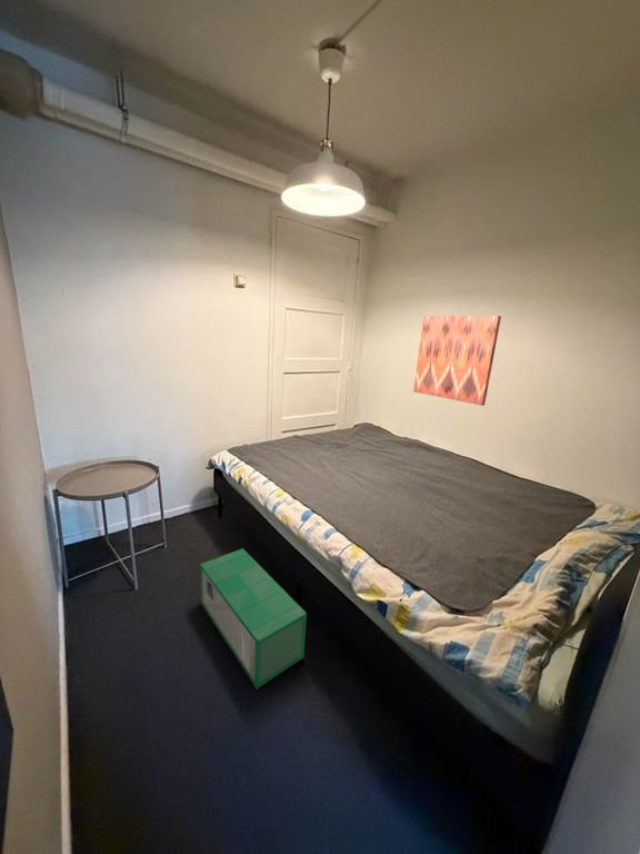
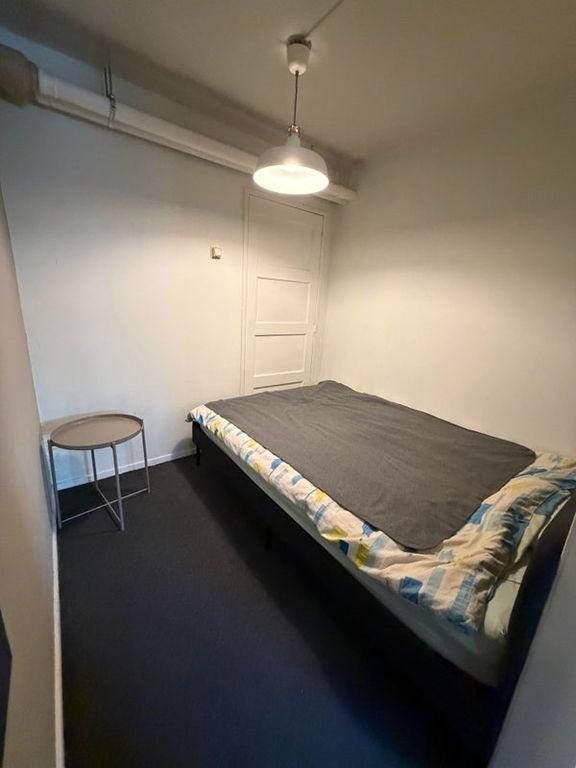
- wall art [412,315,502,407]
- storage bin [199,547,308,691]
